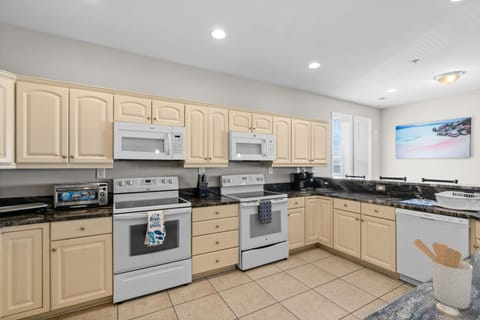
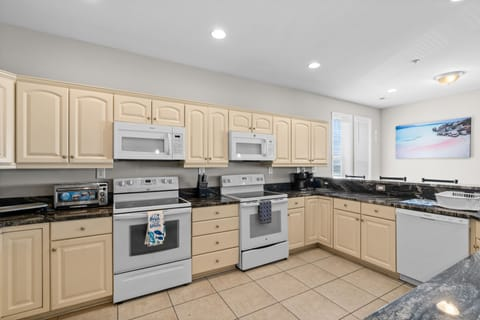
- utensil holder [412,238,474,310]
